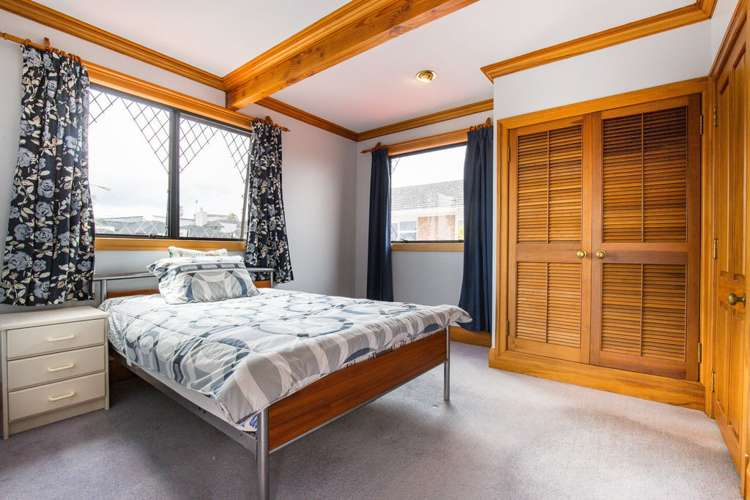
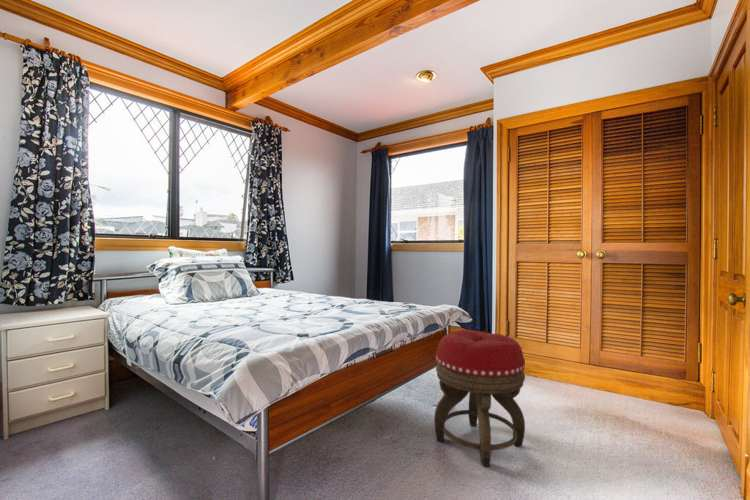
+ footstool [433,329,526,468]
